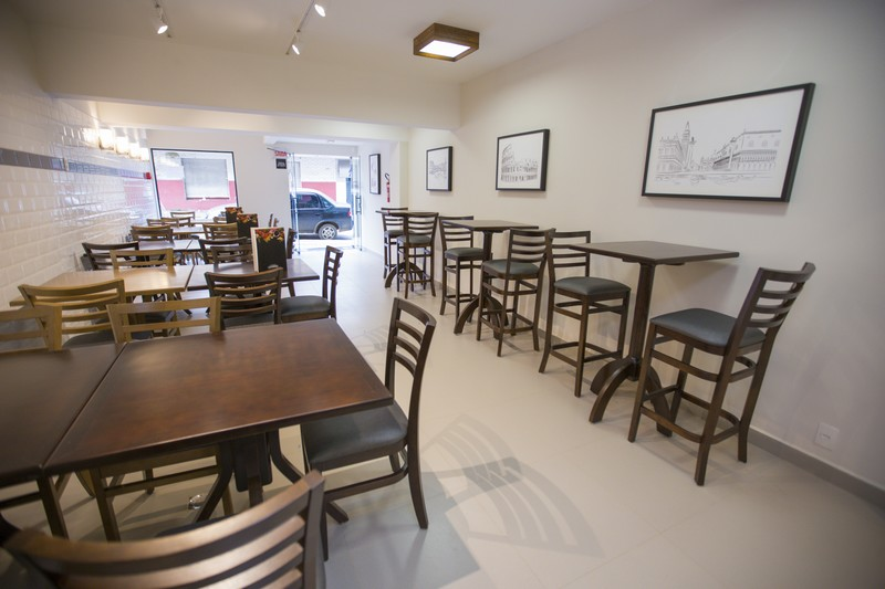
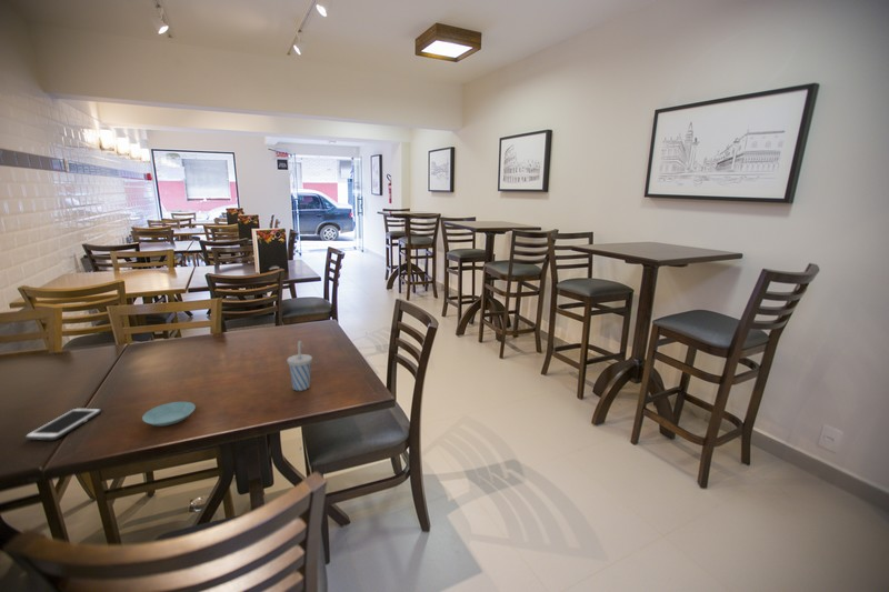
+ cup [286,340,313,392]
+ cell phone [23,407,102,441]
+ saucer [141,401,197,427]
